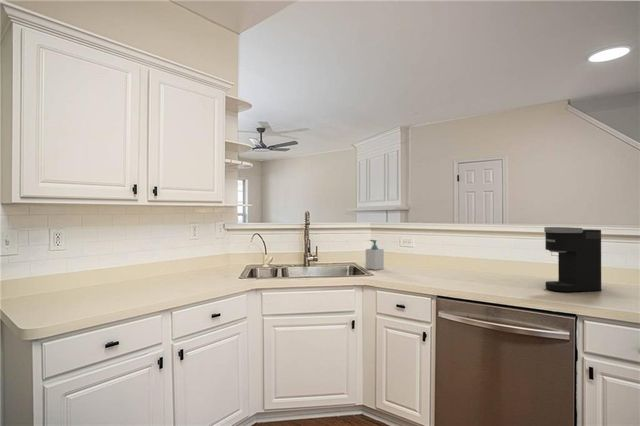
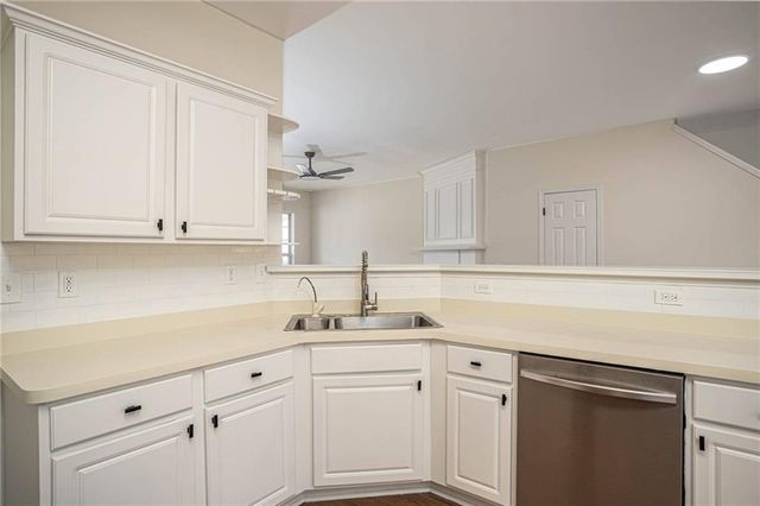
- coffee maker [543,226,602,293]
- soap bottle [365,239,385,271]
